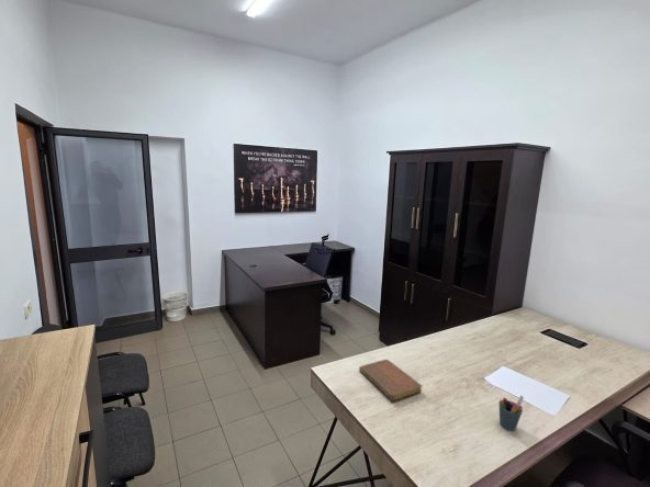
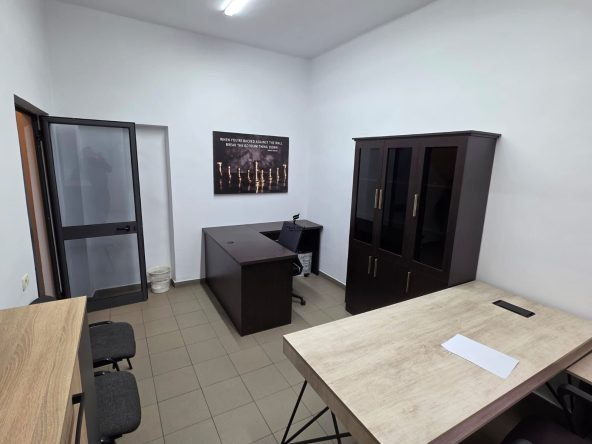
- notebook [358,359,423,403]
- pen holder [497,394,525,432]
